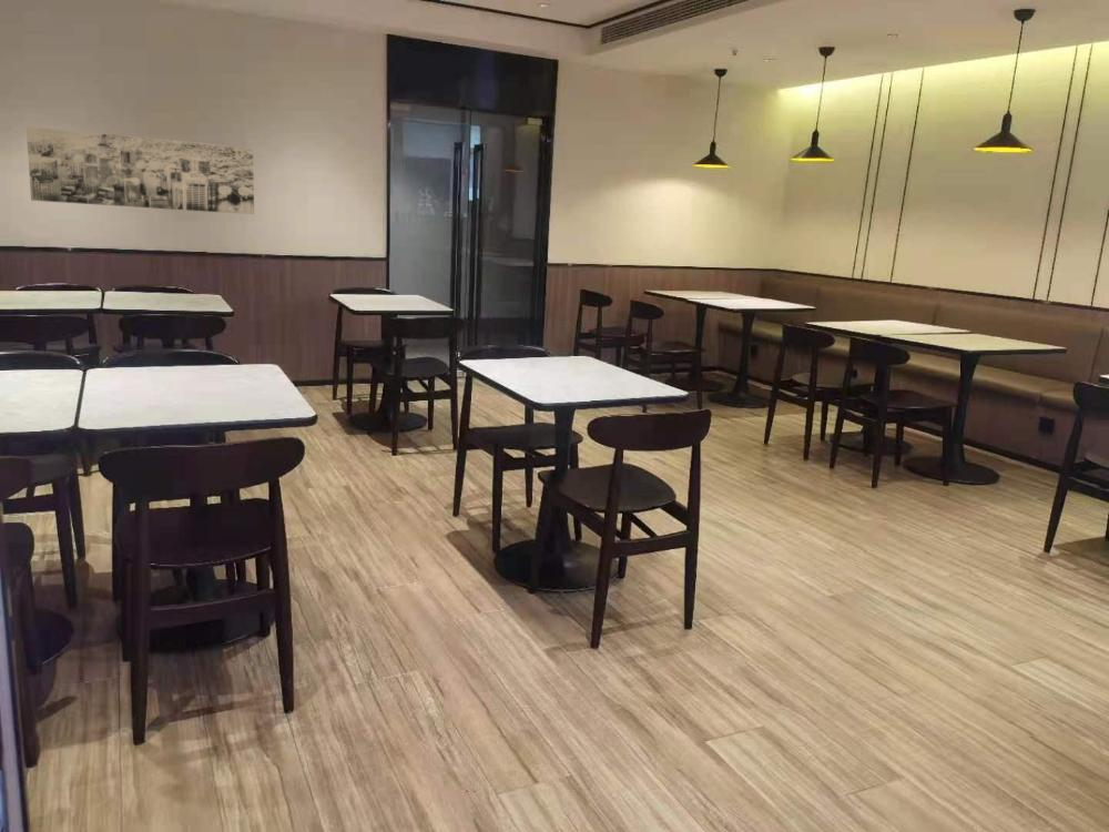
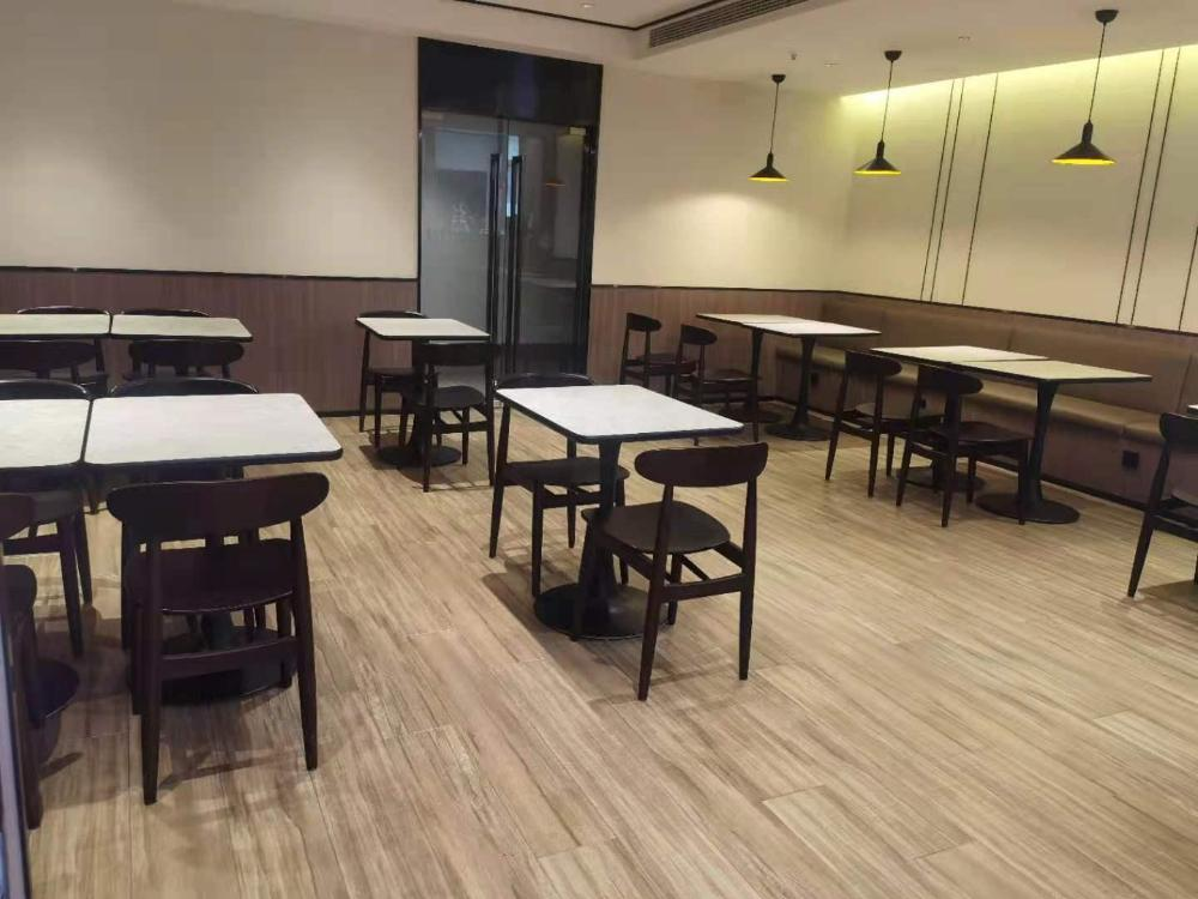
- wall art [26,125,255,215]
